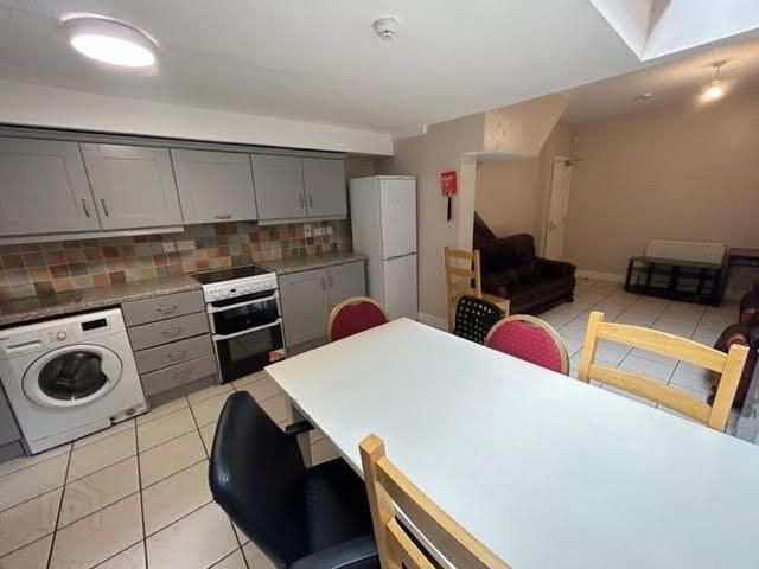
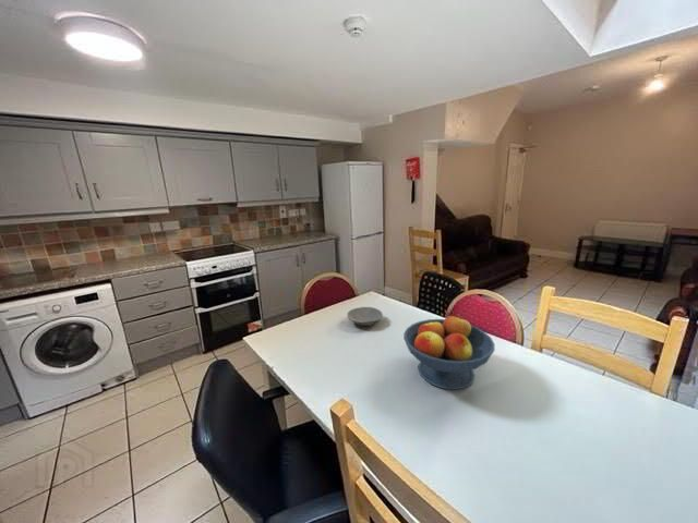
+ bowl [346,306,384,327]
+ fruit bowl [402,315,495,391]
